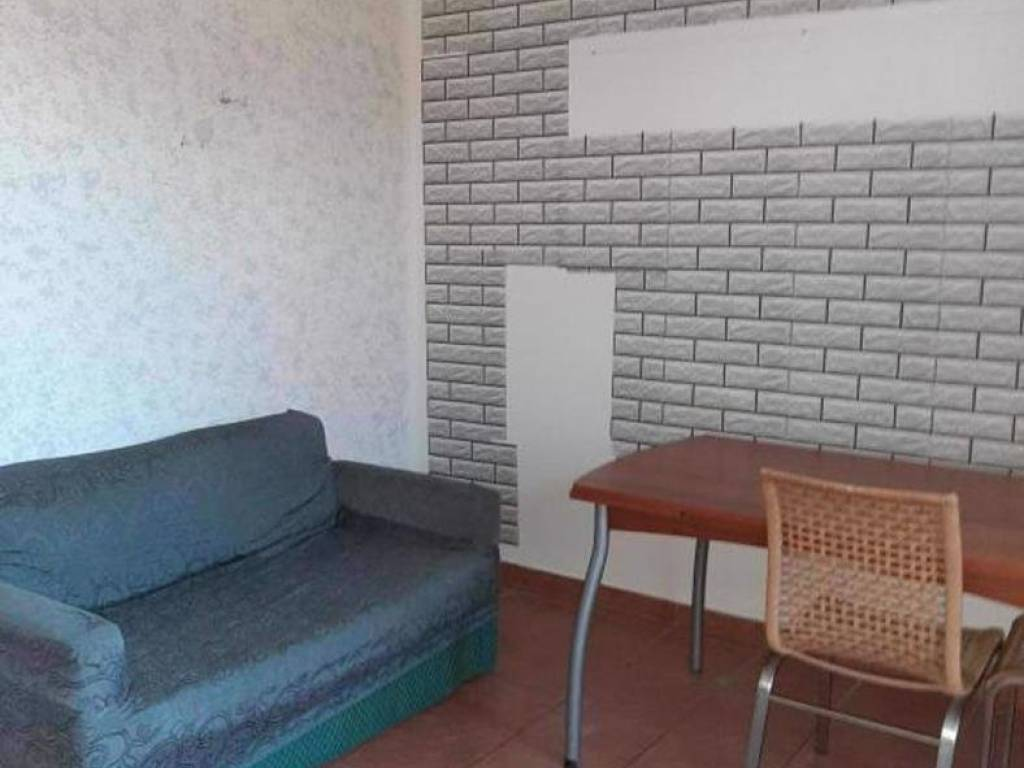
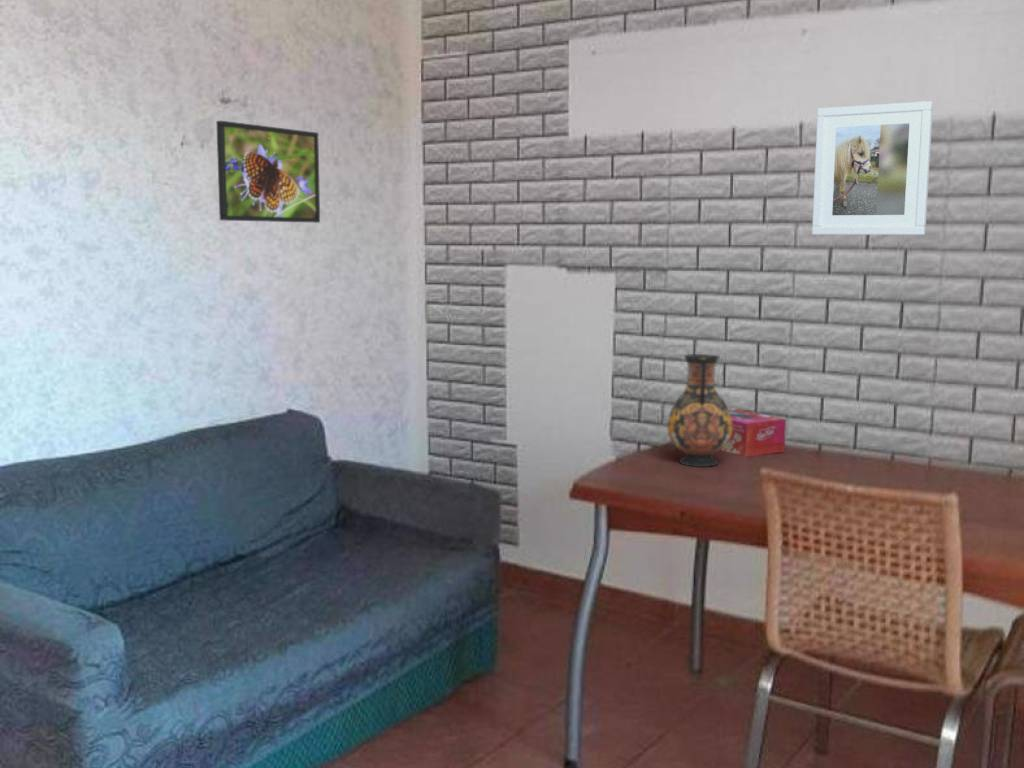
+ tissue box [720,406,787,457]
+ vase [666,353,732,468]
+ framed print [215,120,321,224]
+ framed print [811,100,934,236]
